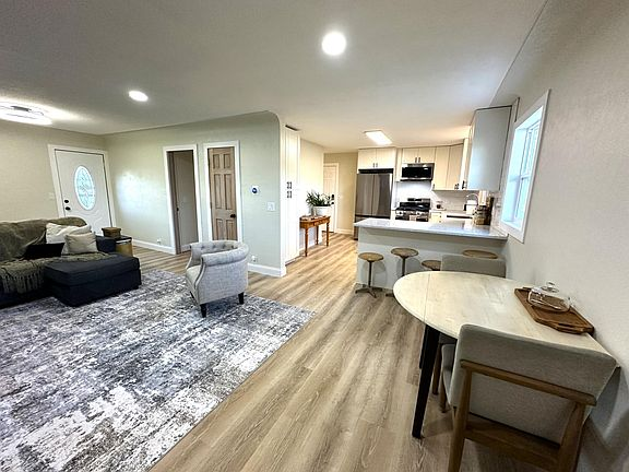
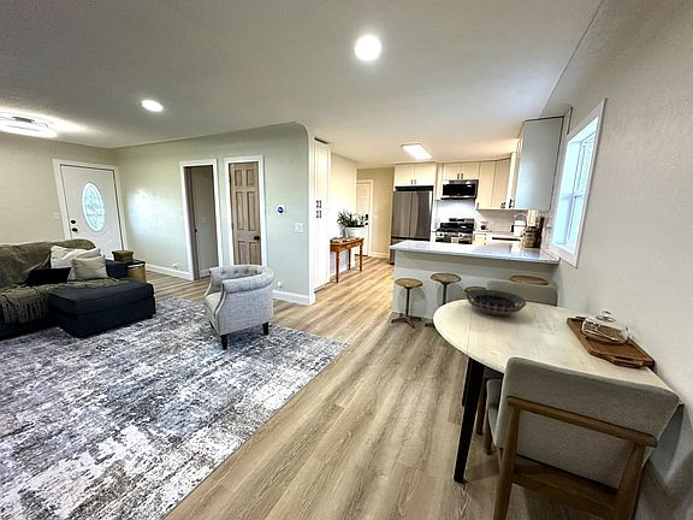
+ decorative bowl [464,288,528,315]
